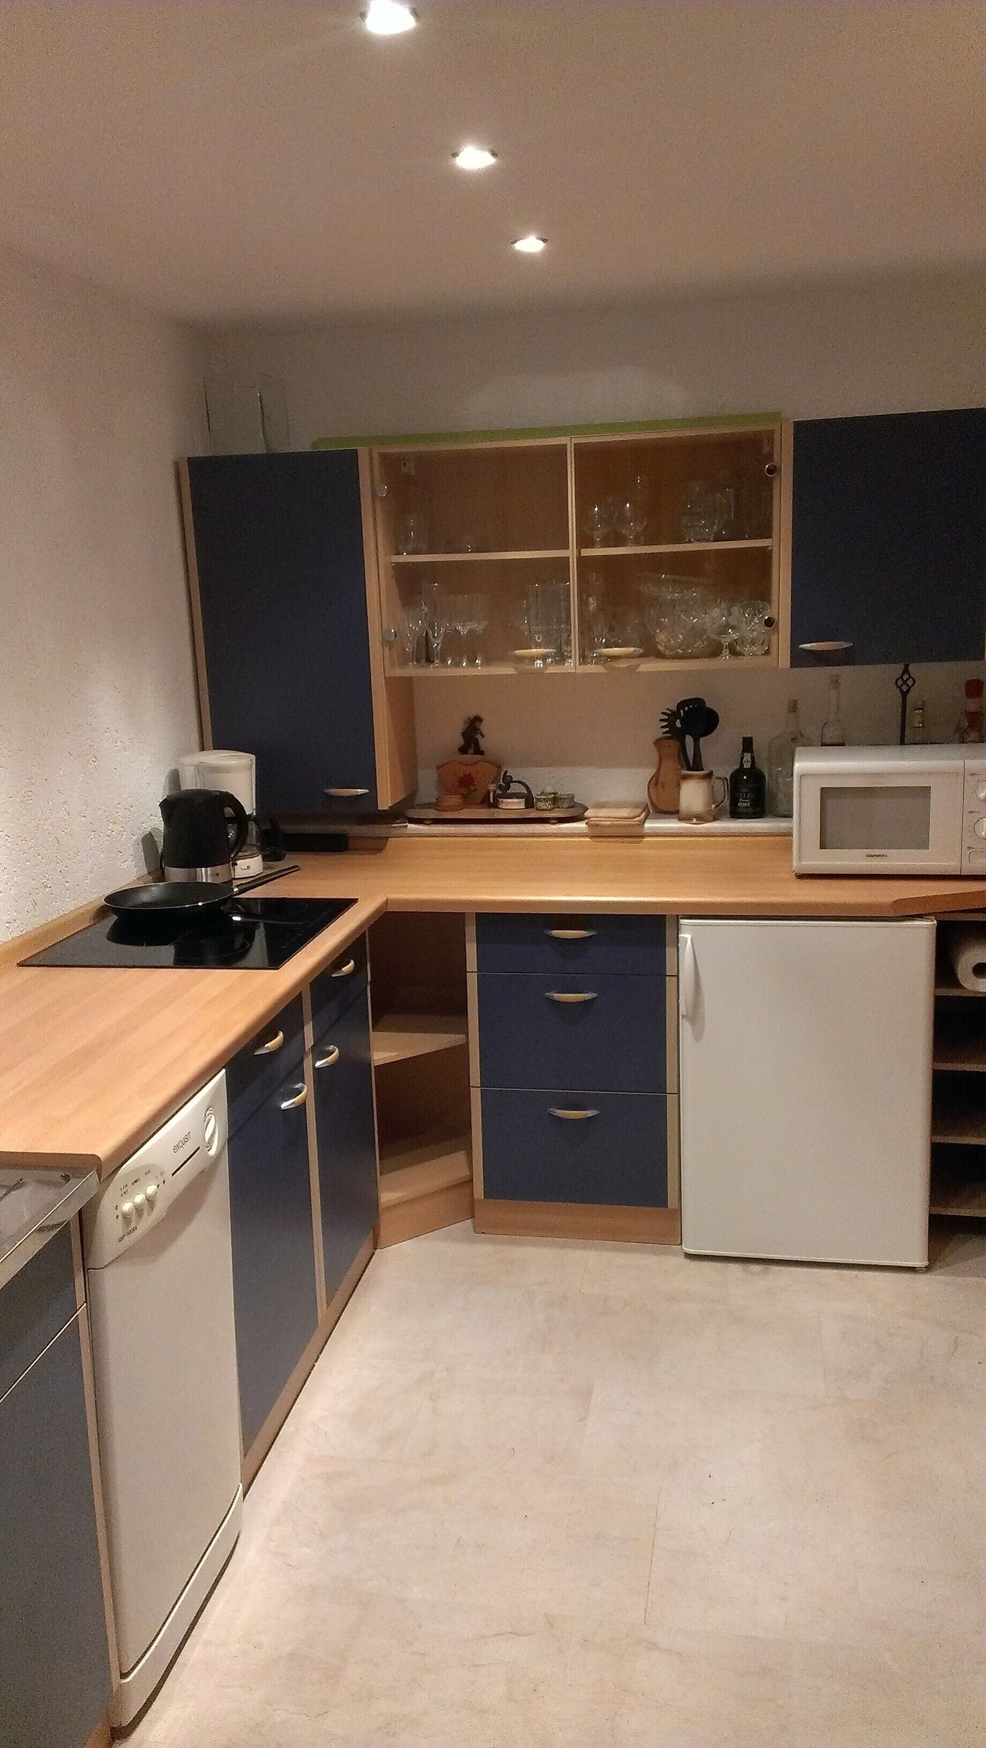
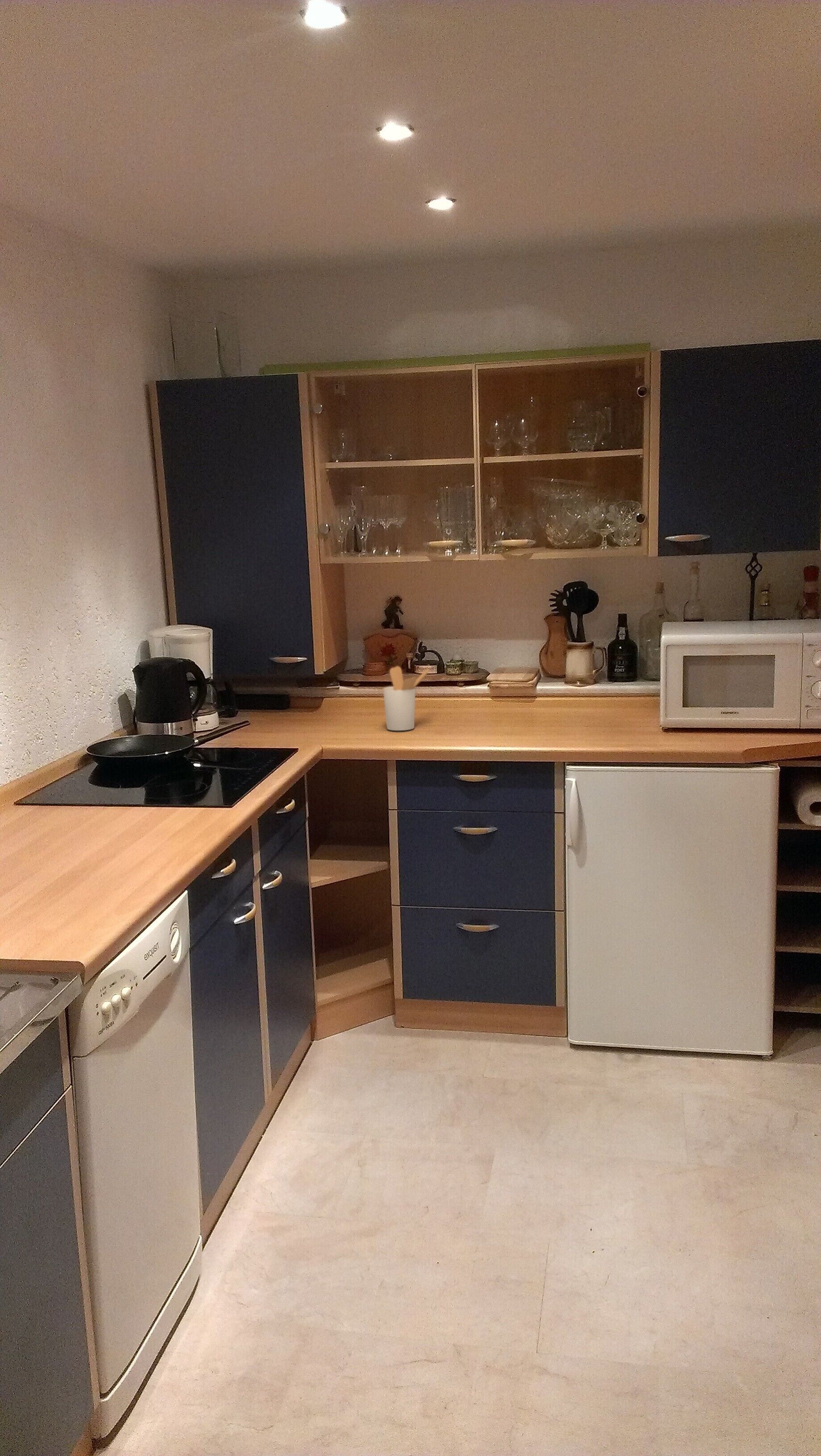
+ utensil holder [382,666,430,731]
